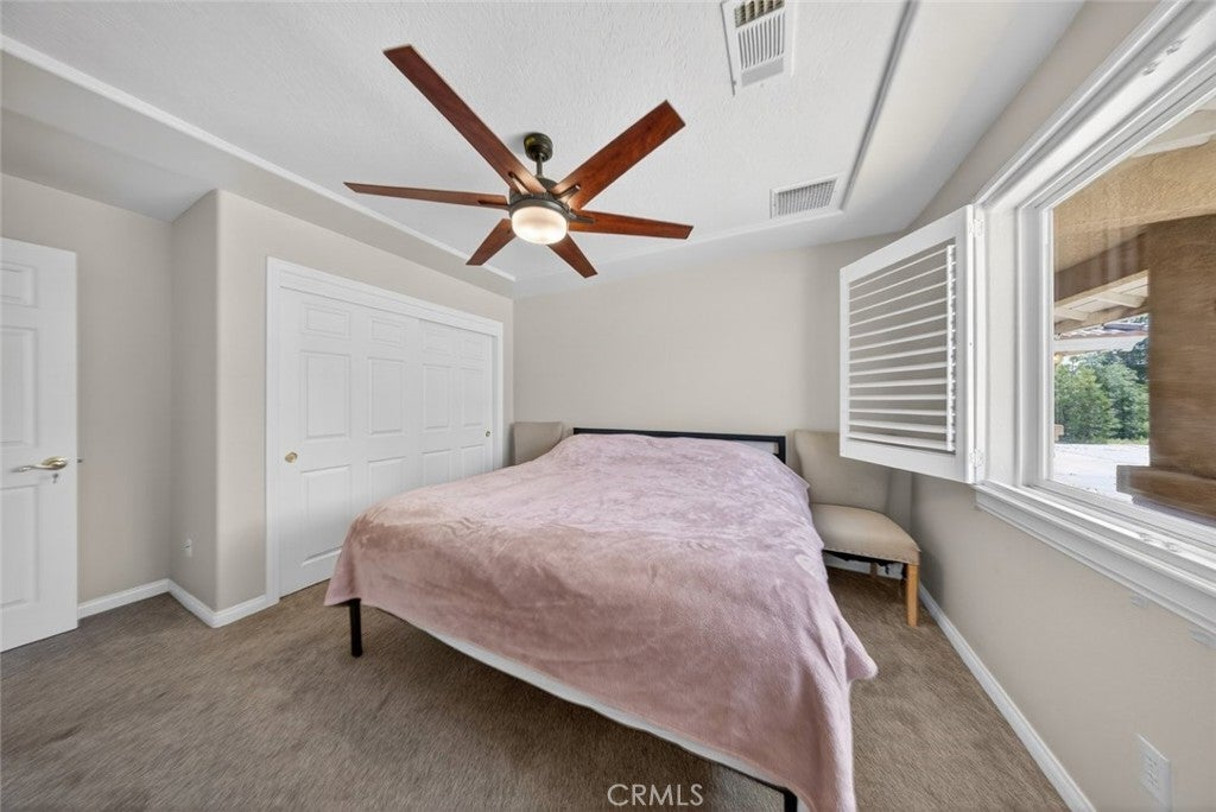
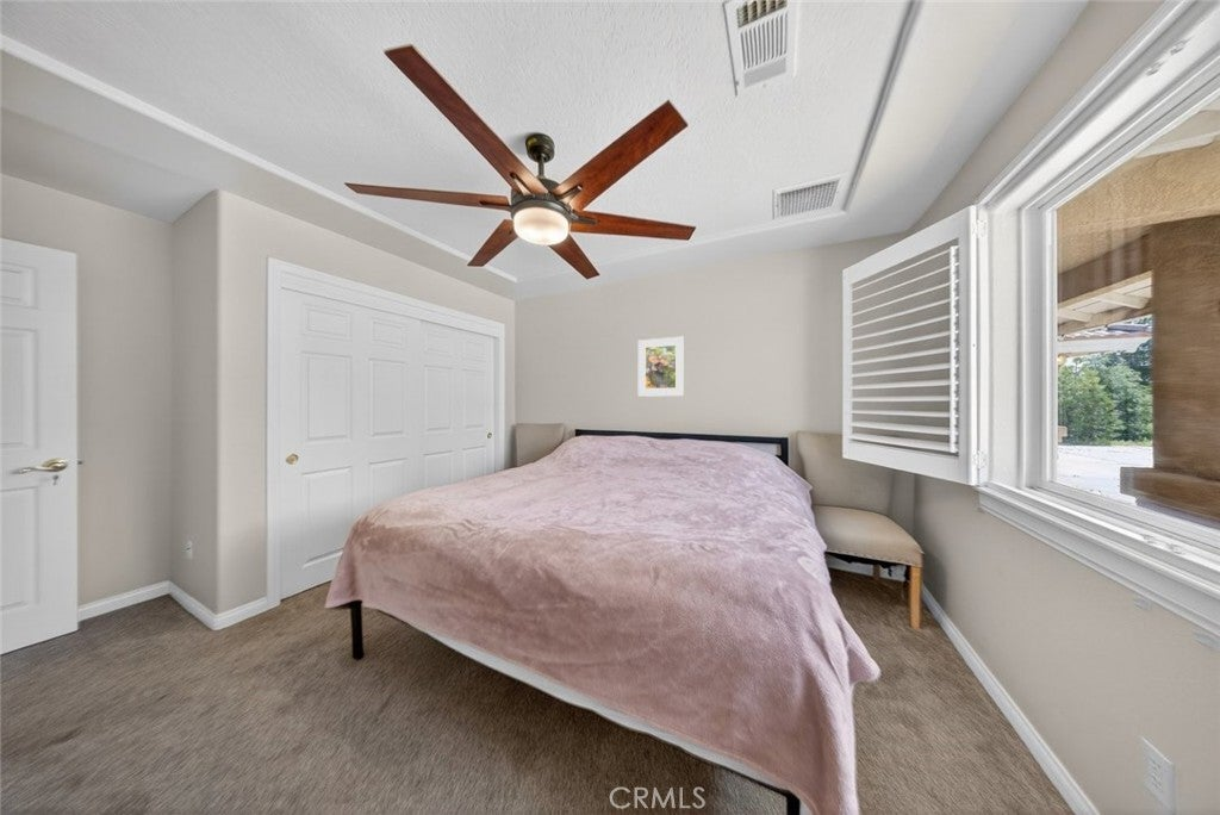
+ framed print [637,336,685,398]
